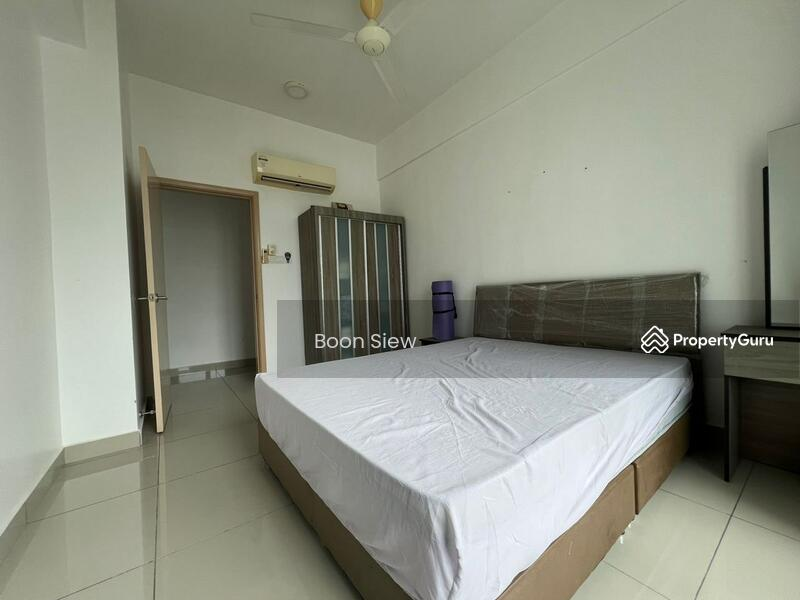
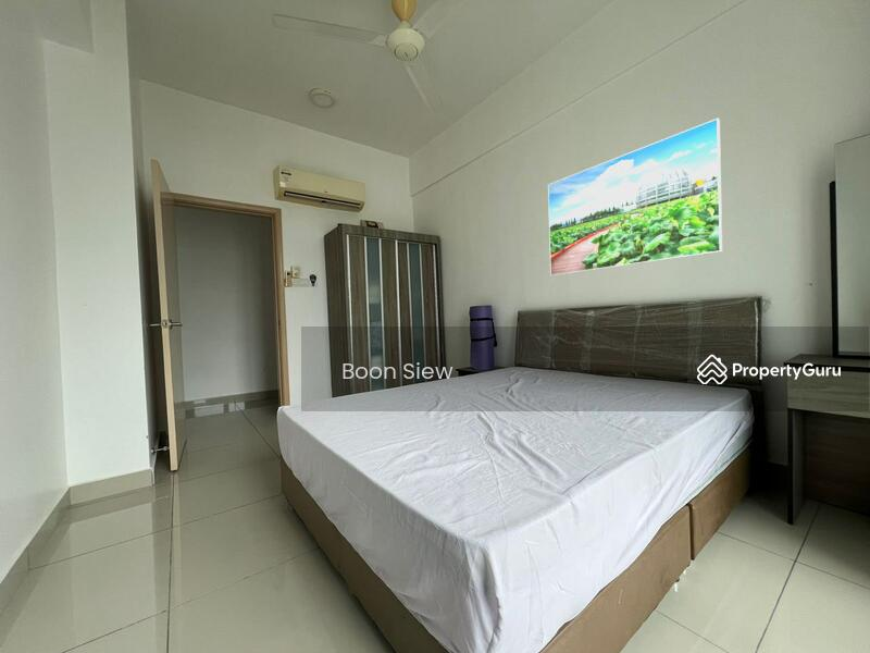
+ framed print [547,118,723,276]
